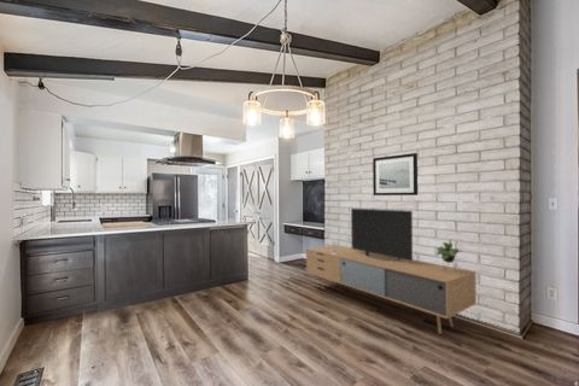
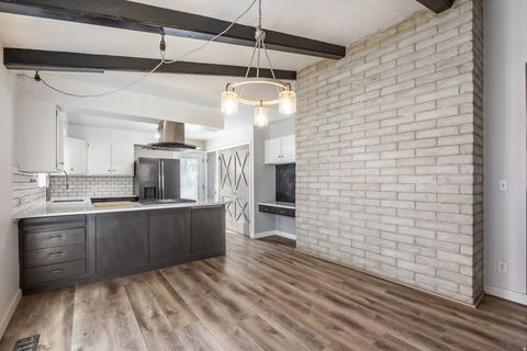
- wall art [372,152,419,197]
- media console [305,207,478,335]
